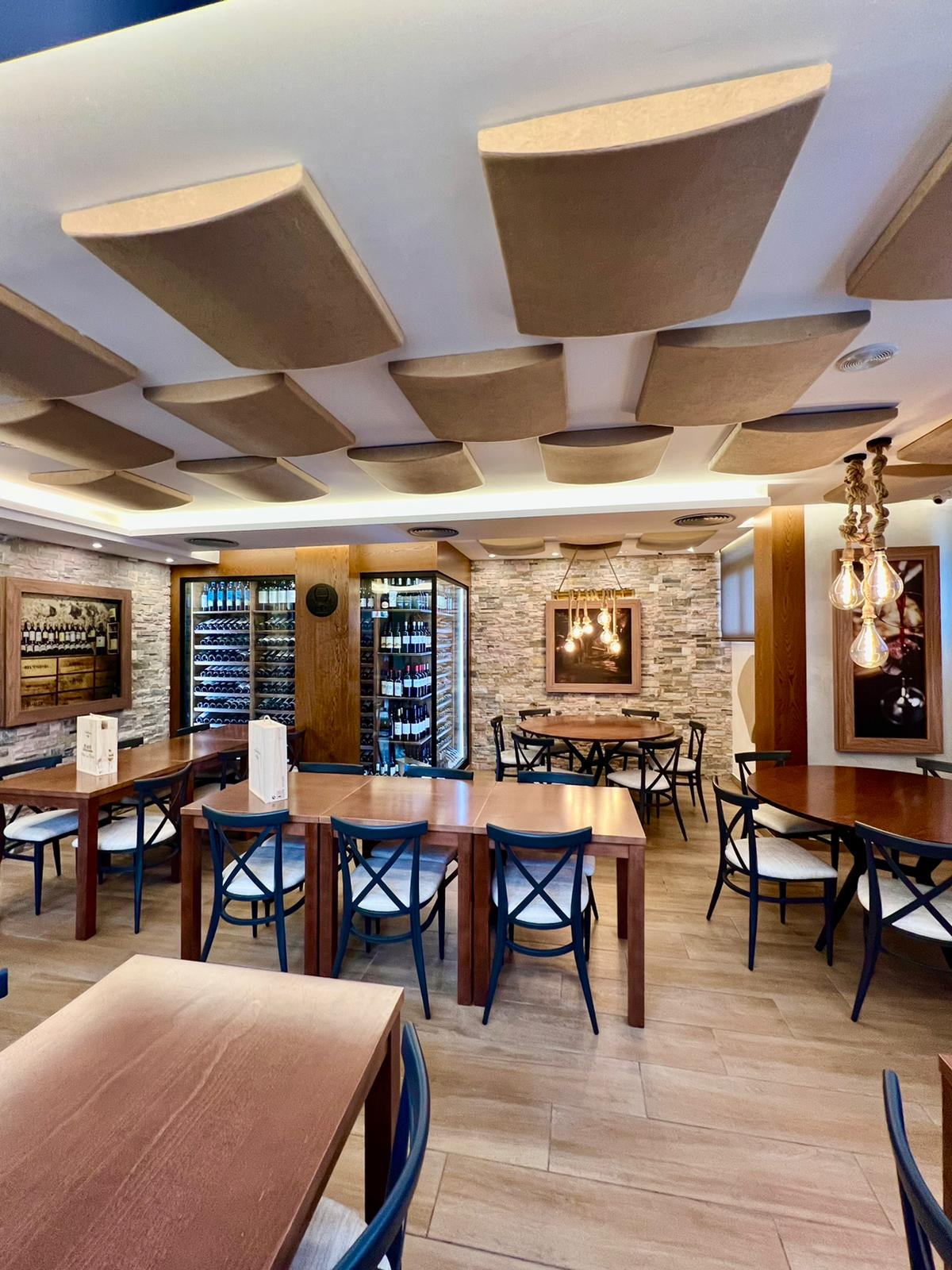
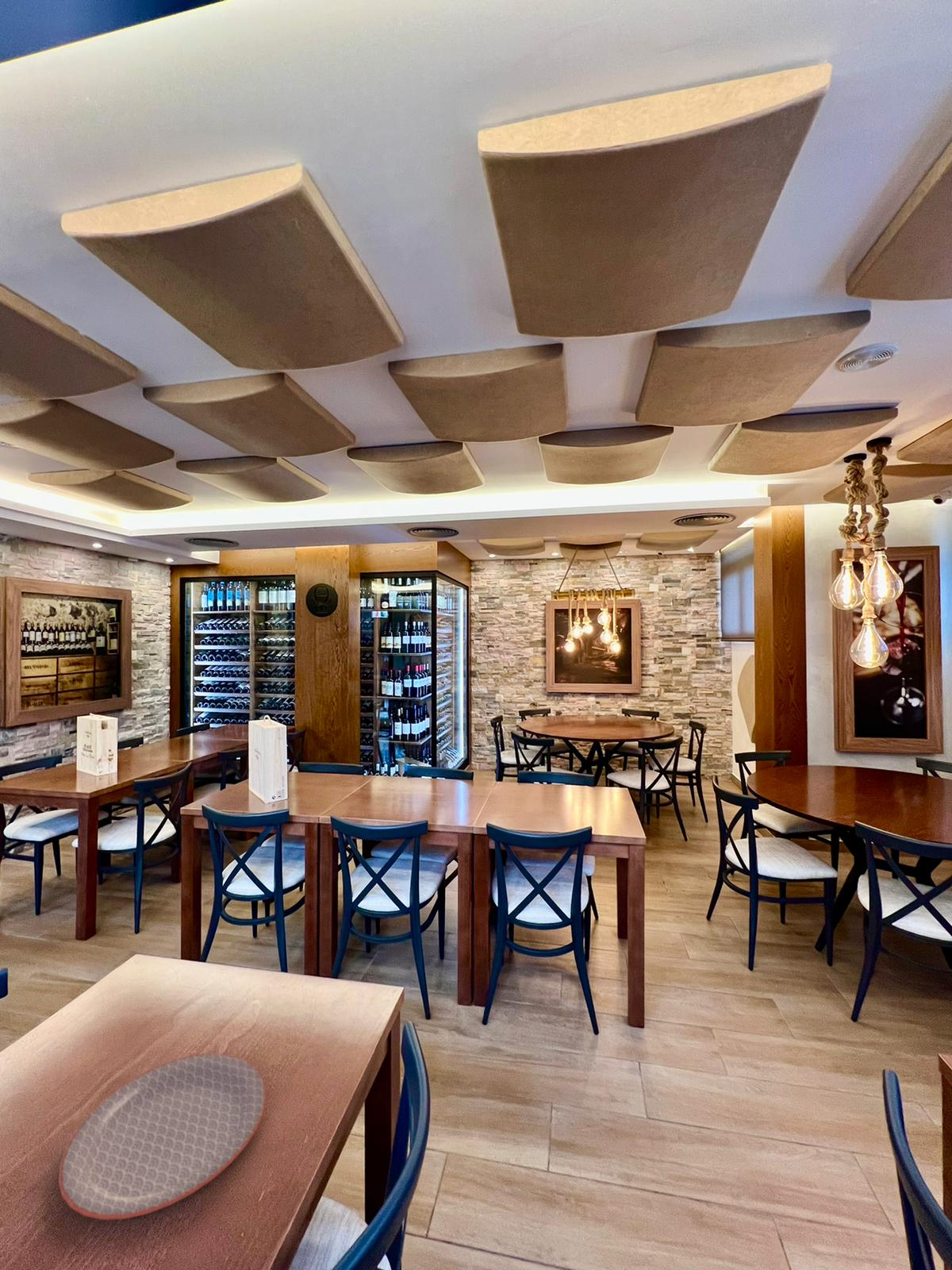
+ plate [58,1053,267,1221]
